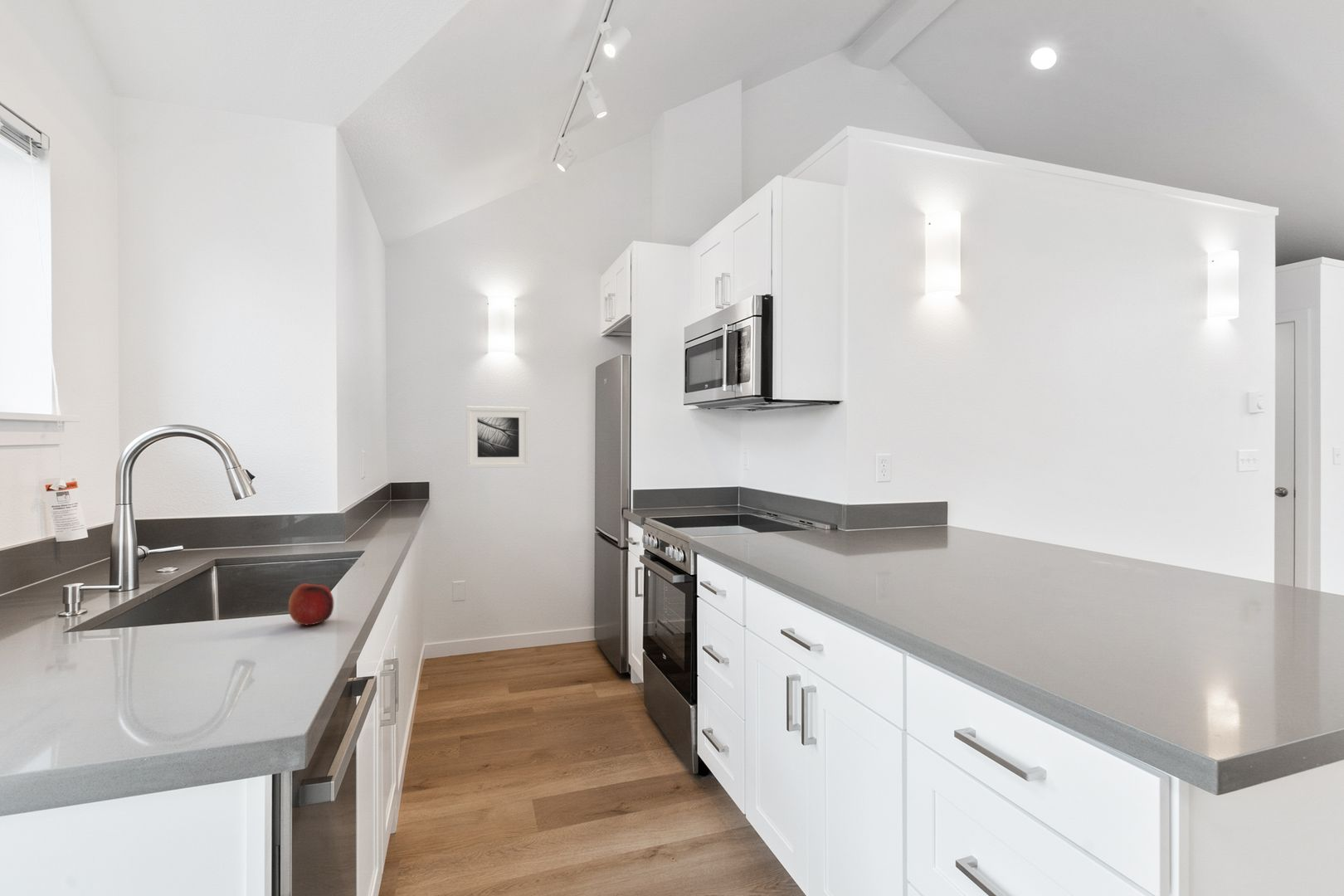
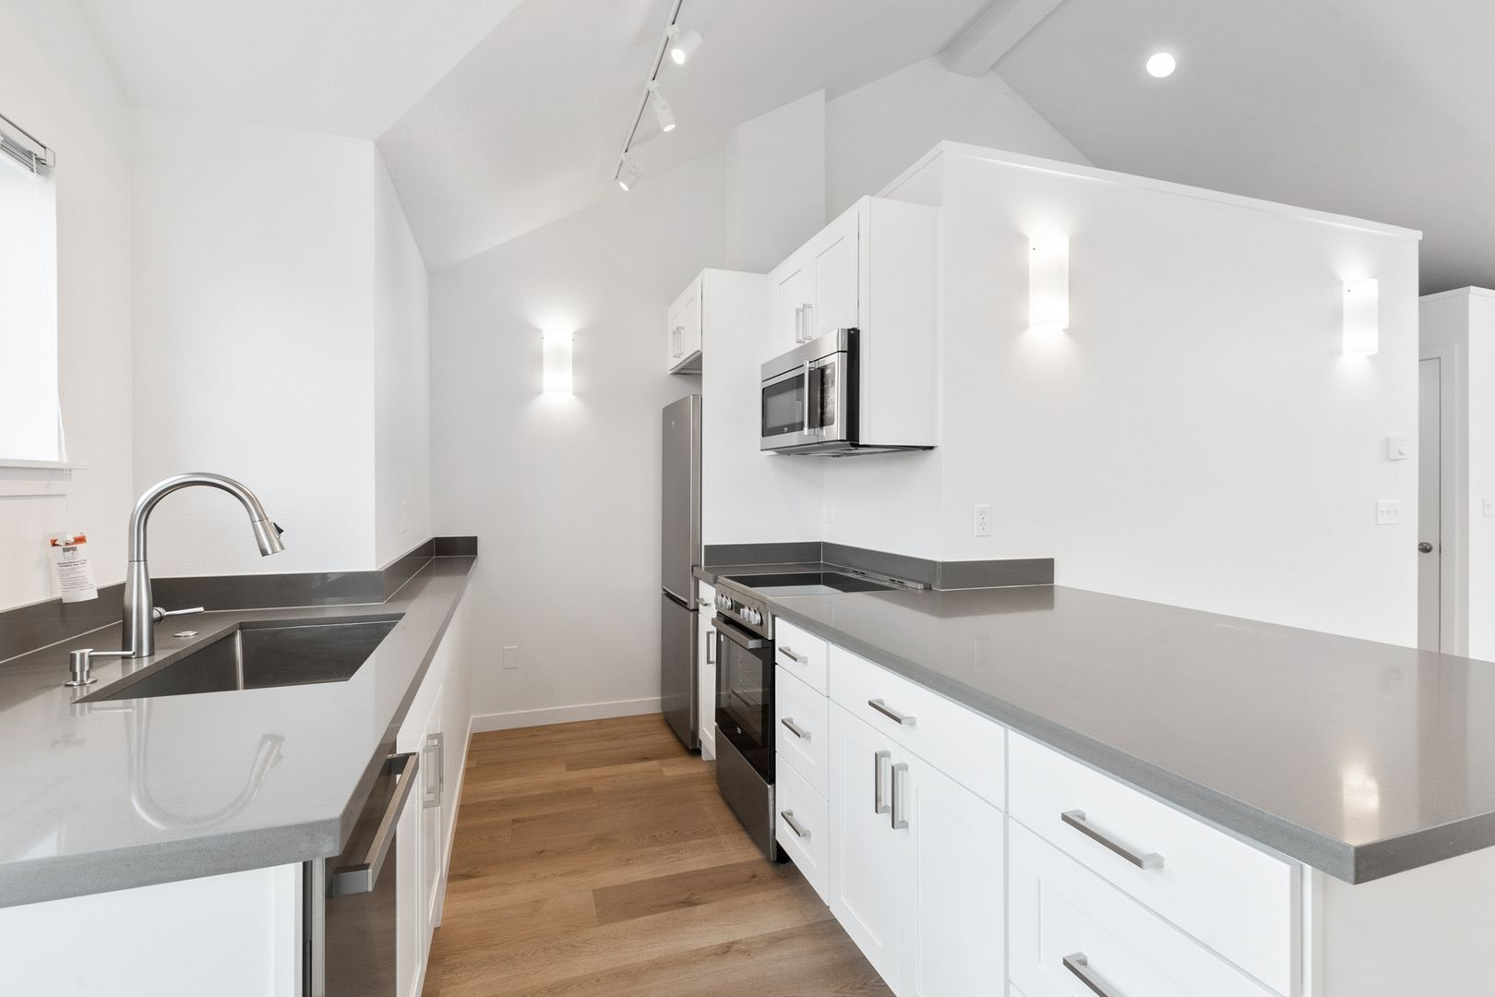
- fruit [288,583,334,626]
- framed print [465,406,531,469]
